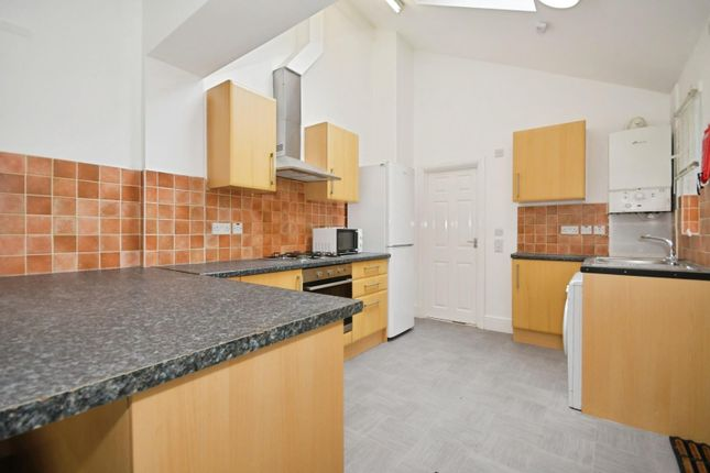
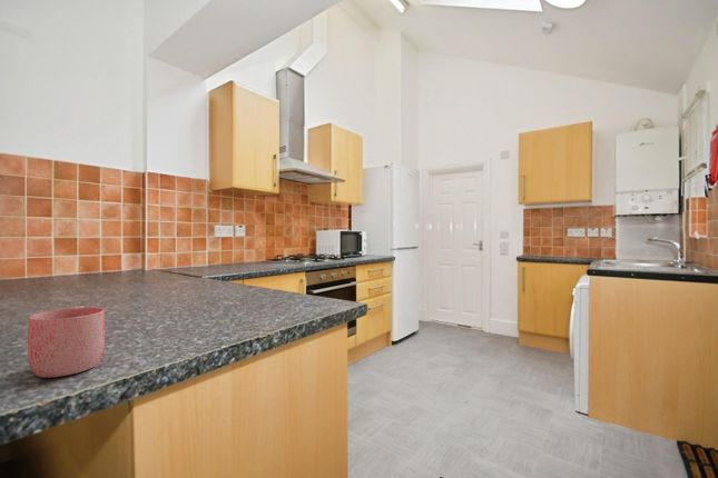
+ mug [27,305,106,378]
